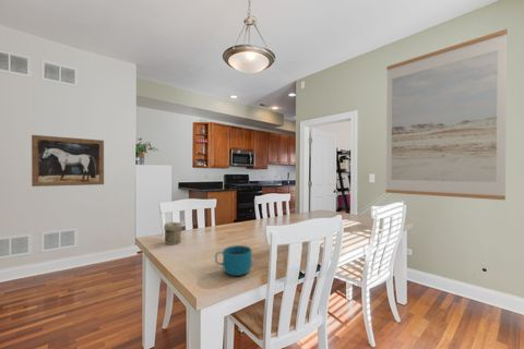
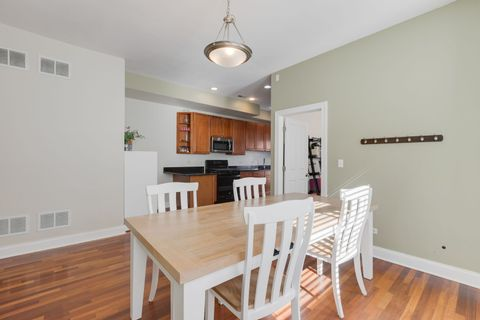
- wall art [384,27,509,201]
- cup [214,244,253,277]
- wall art [31,134,105,188]
- jar [163,221,182,245]
